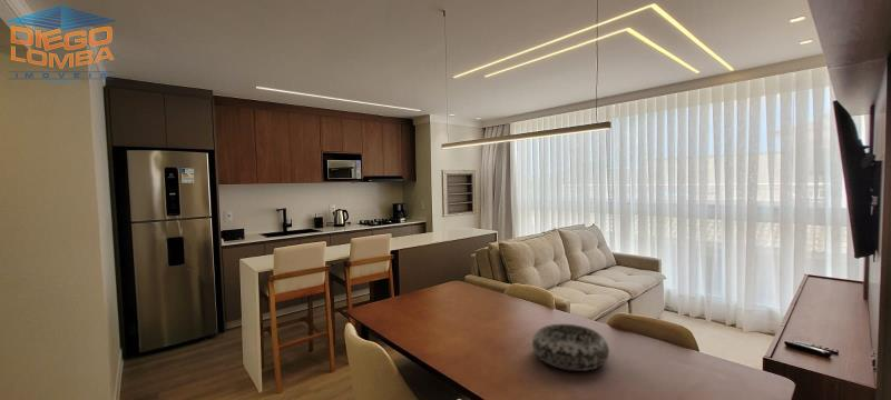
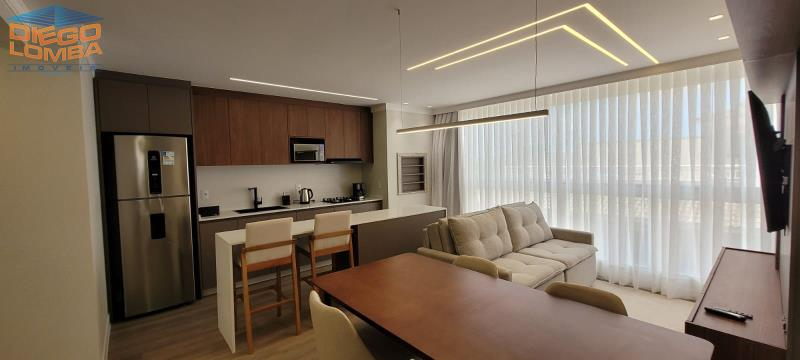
- decorative bowl [531,323,610,372]
